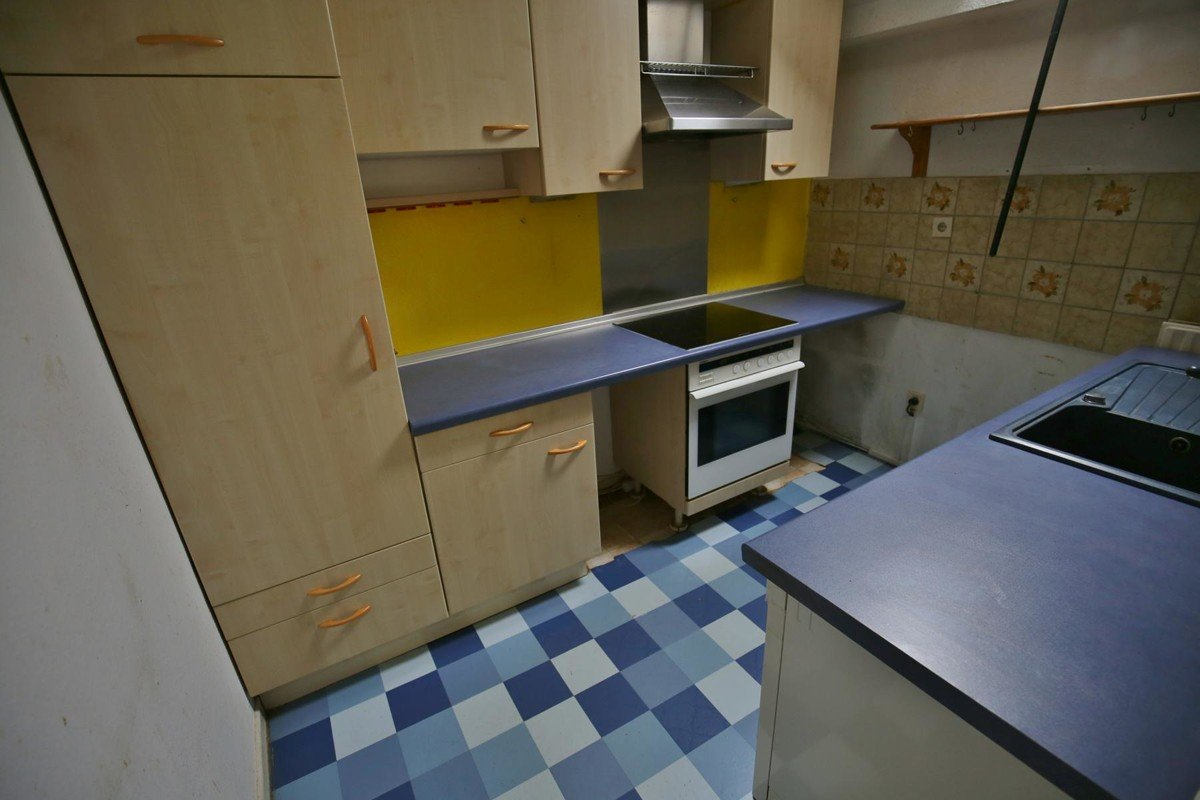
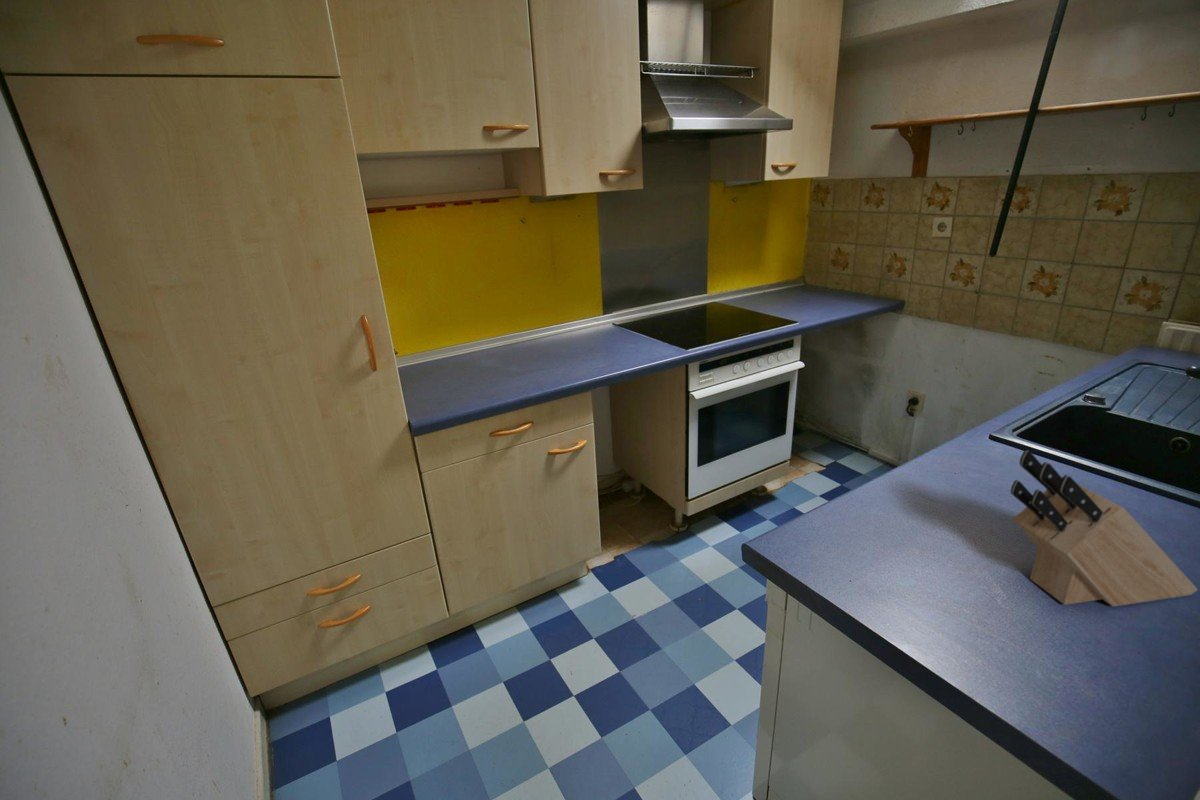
+ knife block [1010,449,1198,607]
